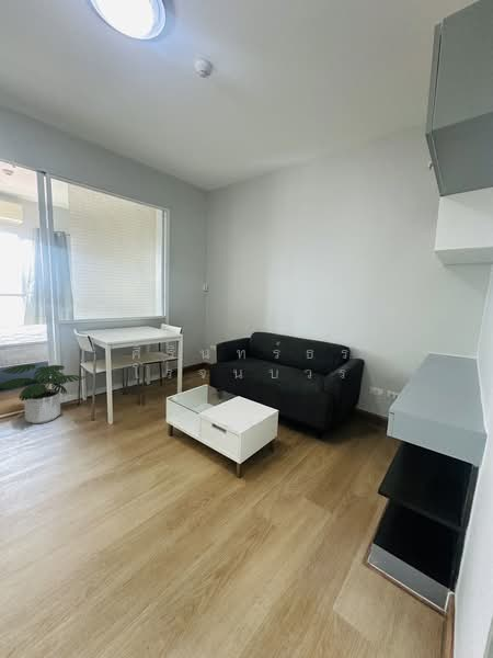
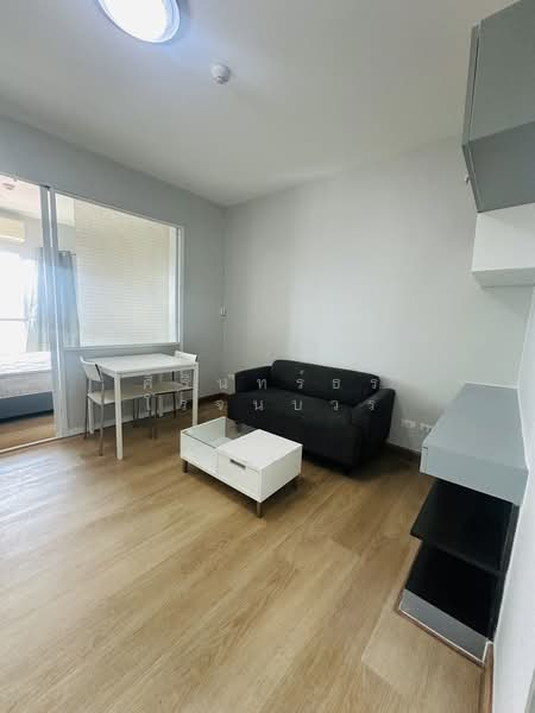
- potted plant [0,363,85,424]
